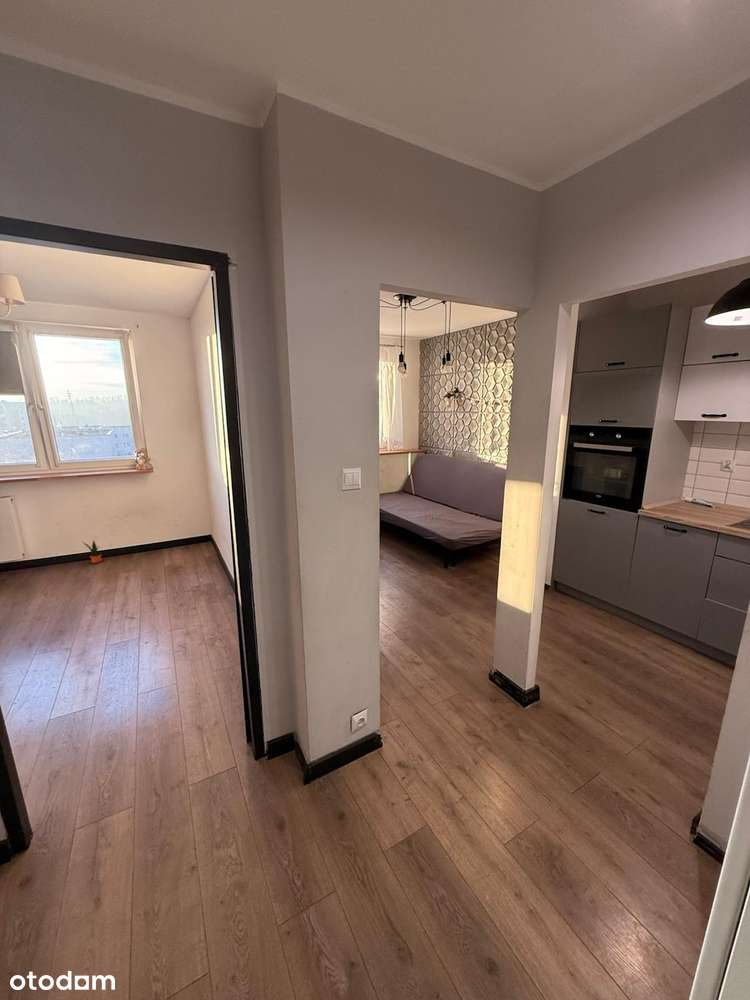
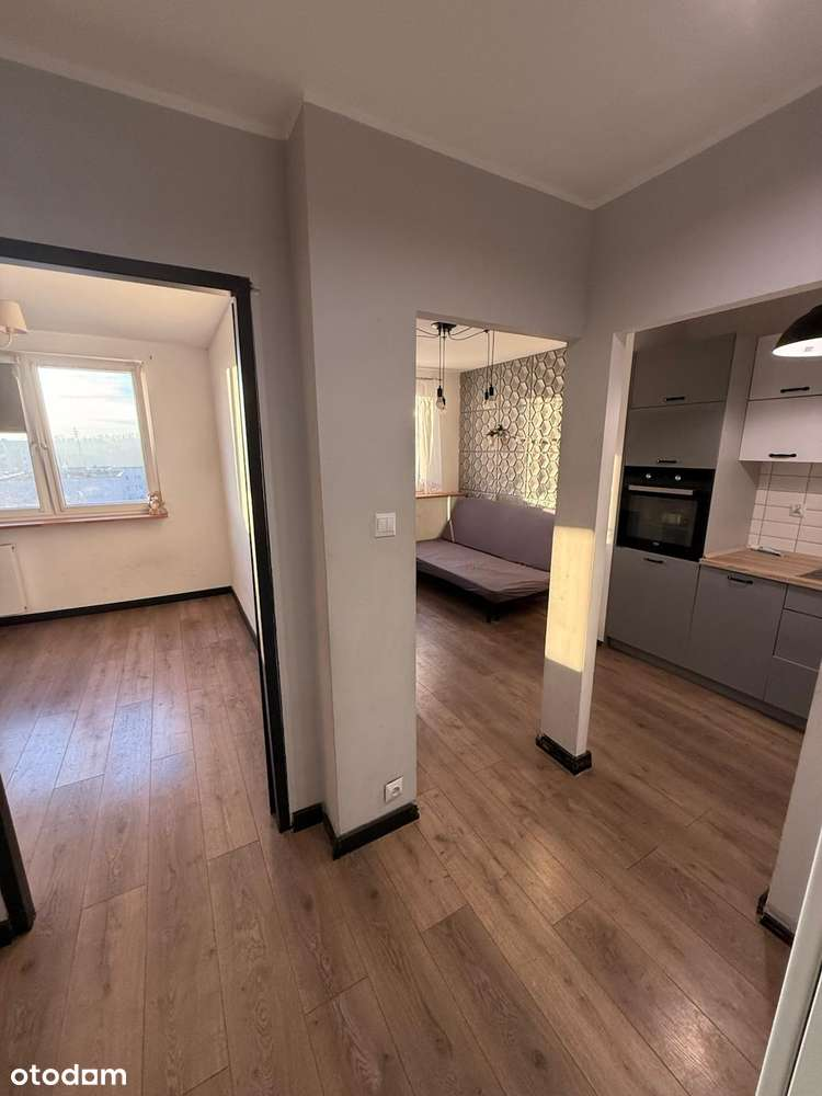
- potted plant [81,539,103,564]
